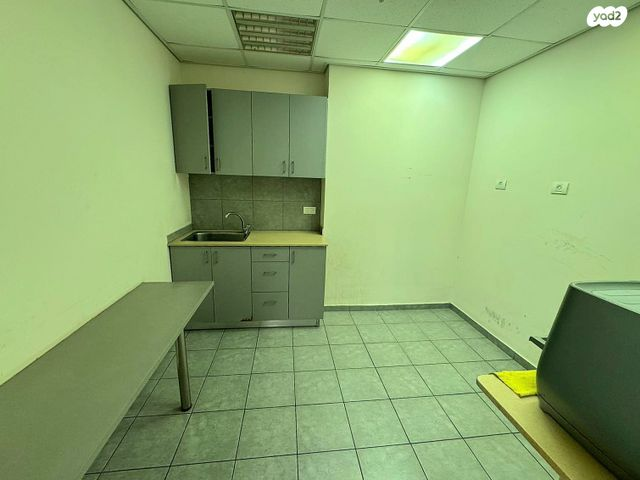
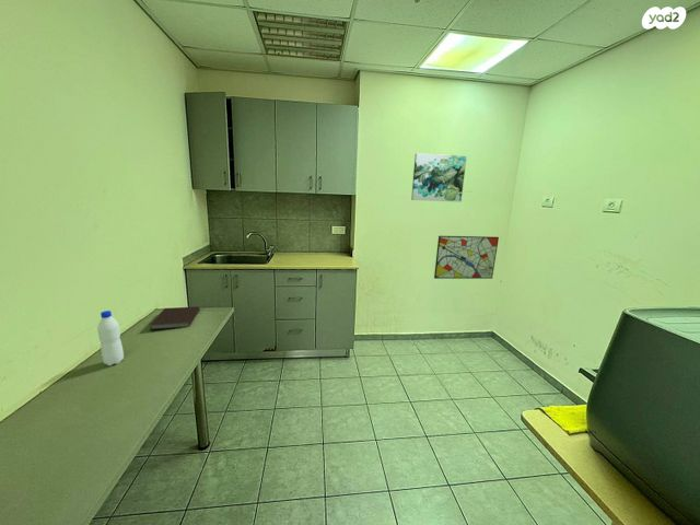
+ wall art [433,235,500,280]
+ wall art [410,152,468,202]
+ water bottle [96,310,125,368]
+ notebook [149,305,201,331]
